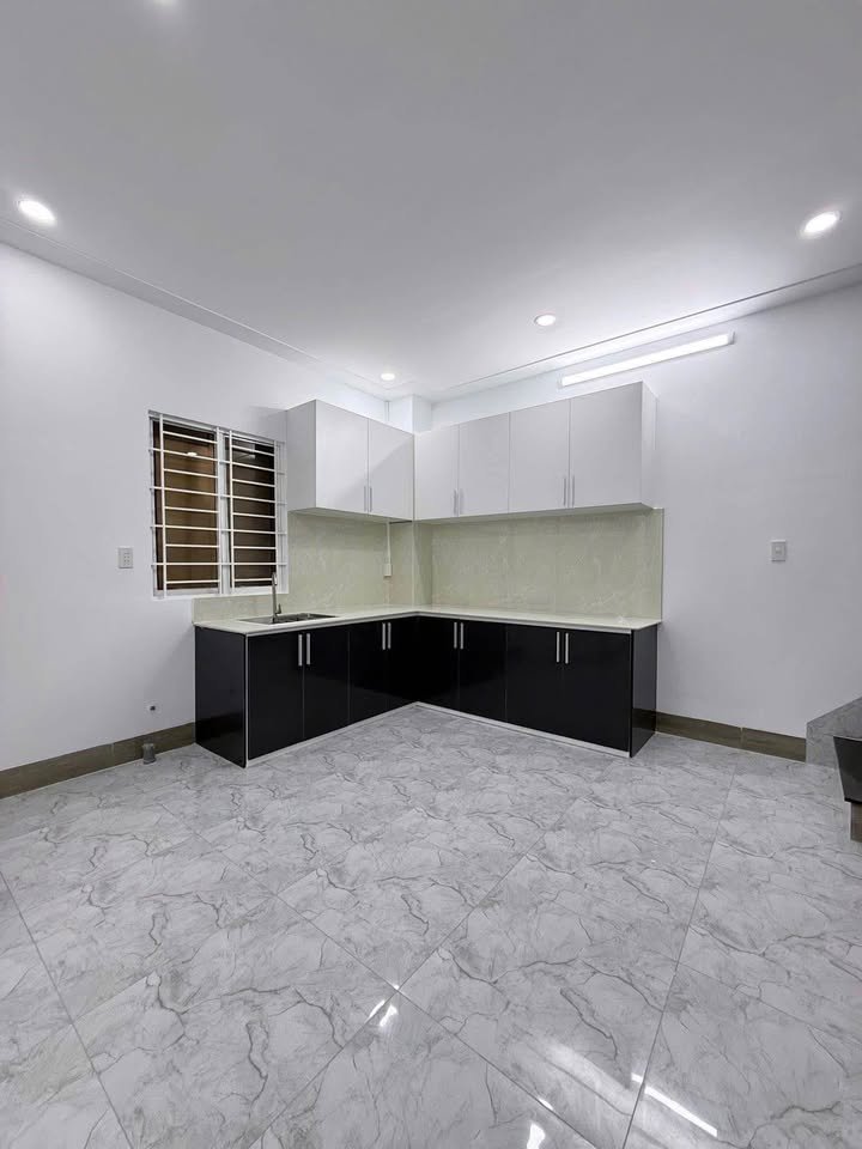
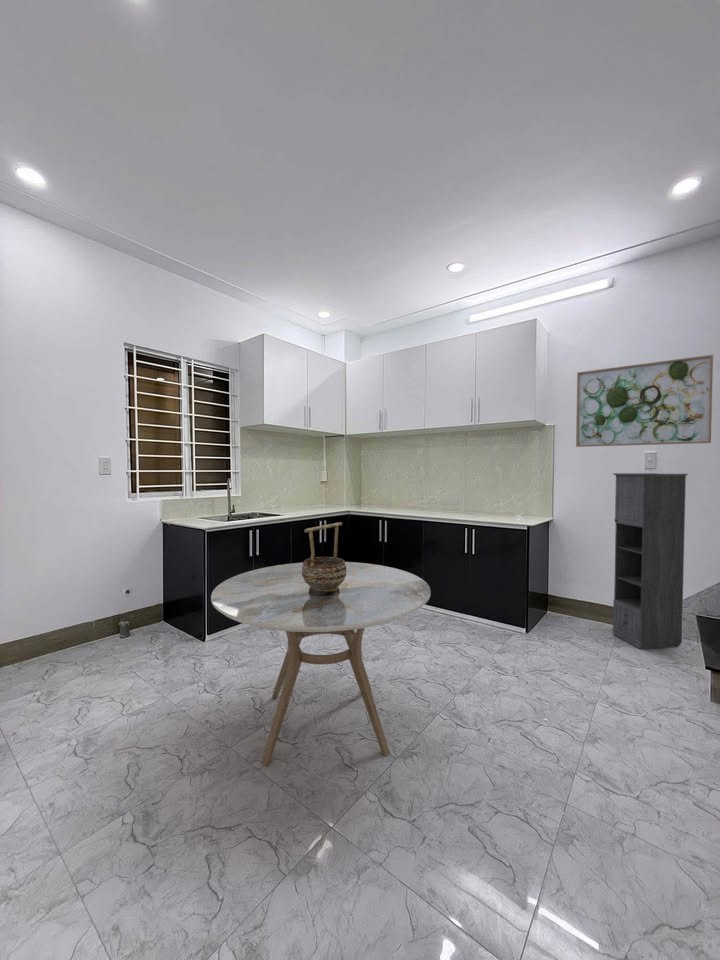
+ wall art [575,354,714,448]
+ dining table [210,561,432,768]
+ storage cabinet [612,472,689,650]
+ decorative bowl [302,521,347,597]
